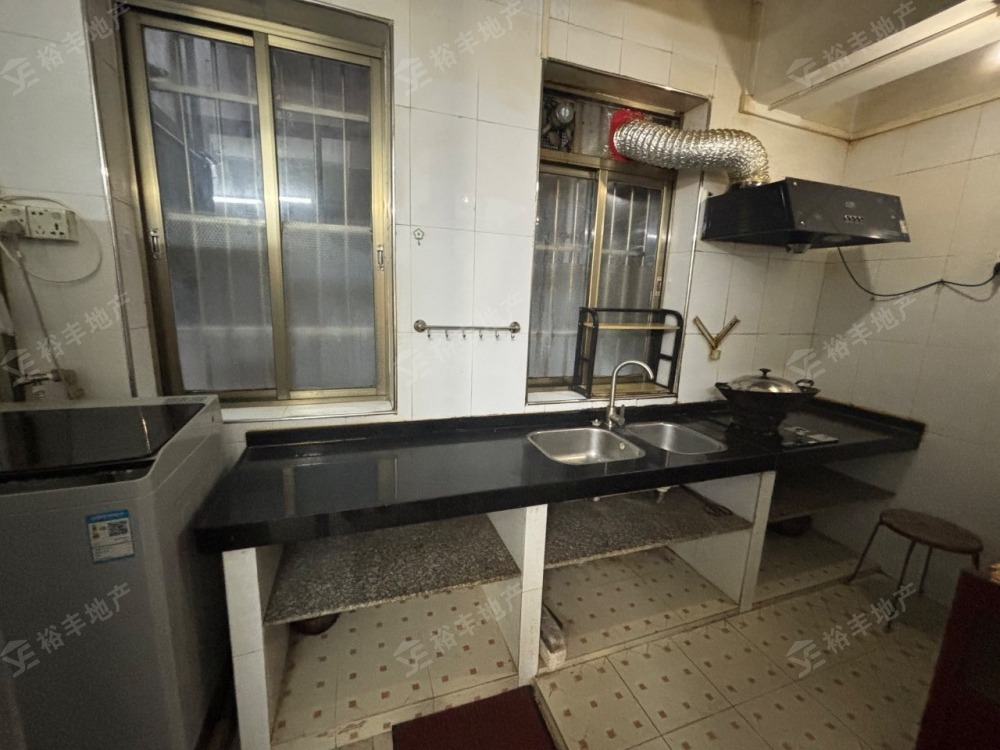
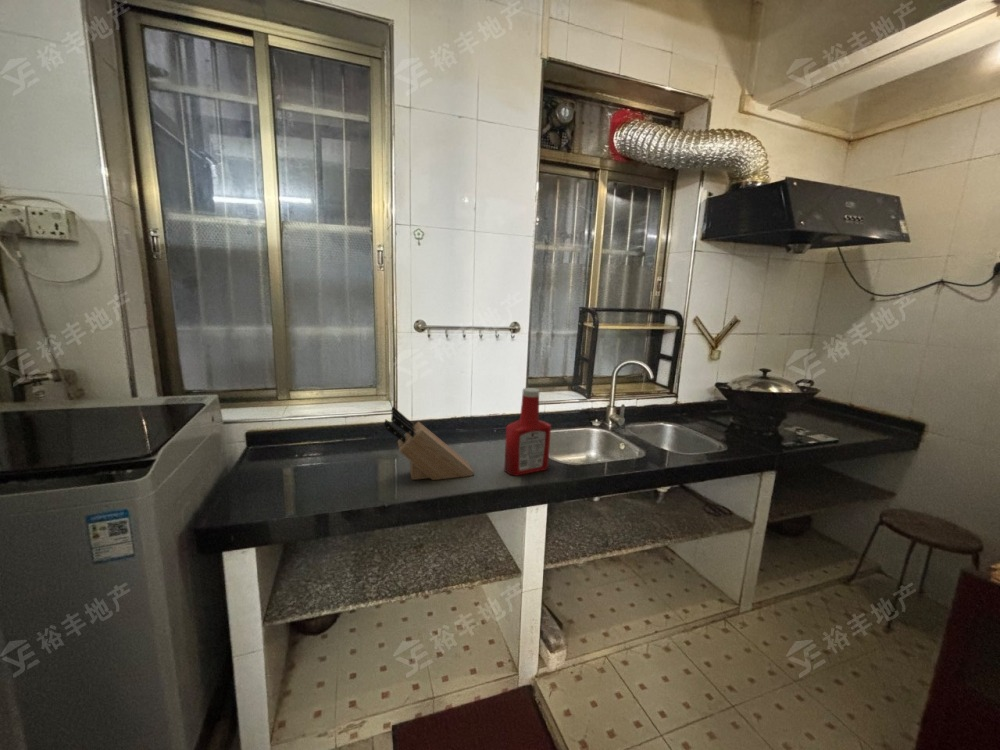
+ knife block [383,406,475,481]
+ soap bottle [503,387,552,477]
